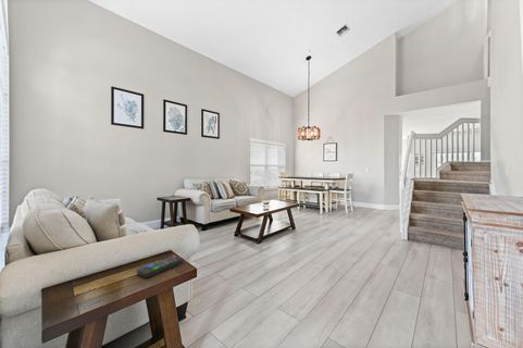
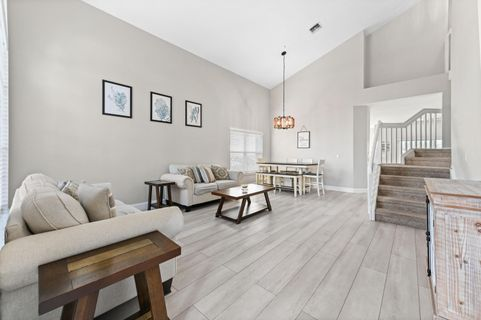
- remote control [136,254,184,279]
